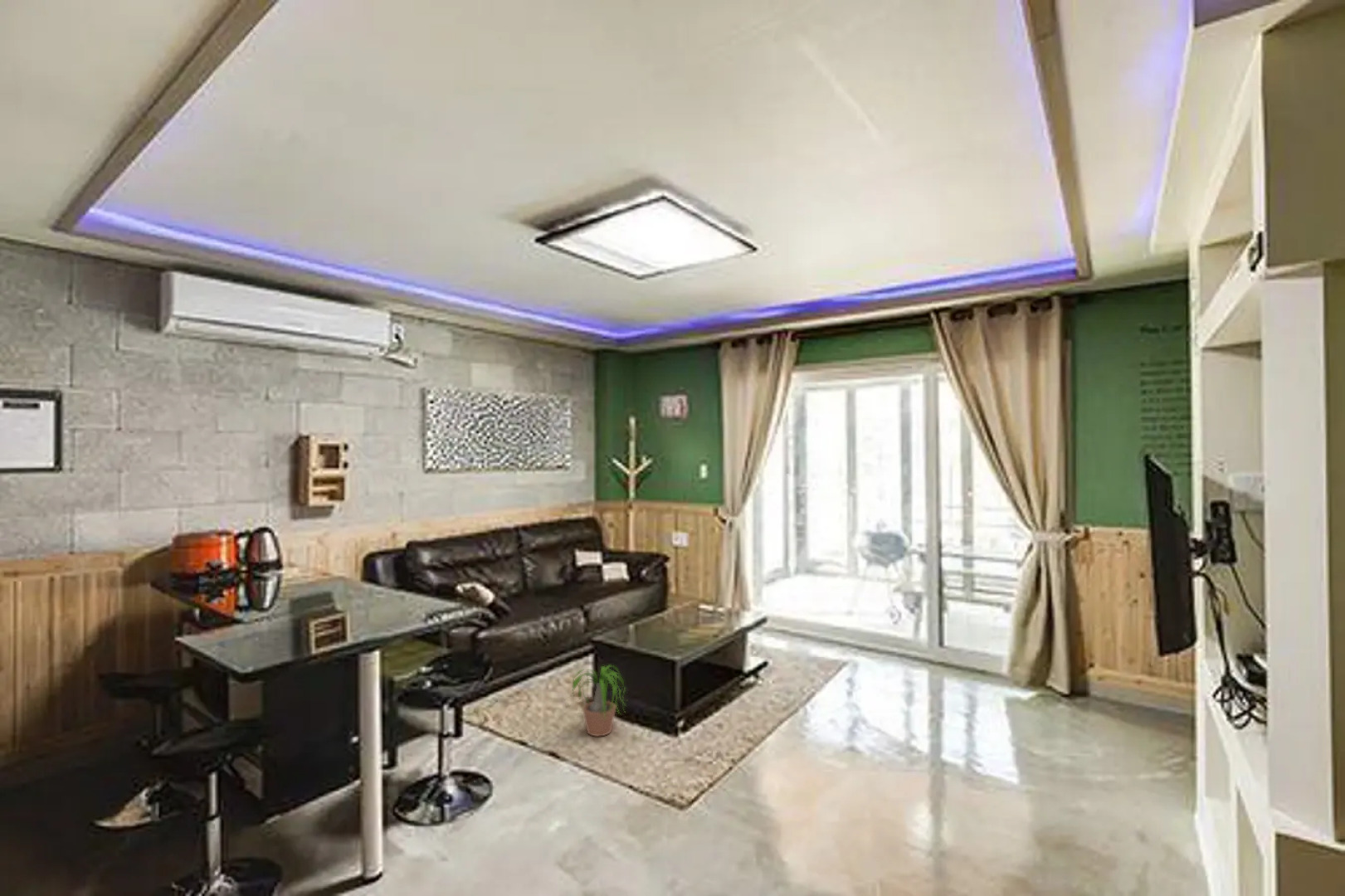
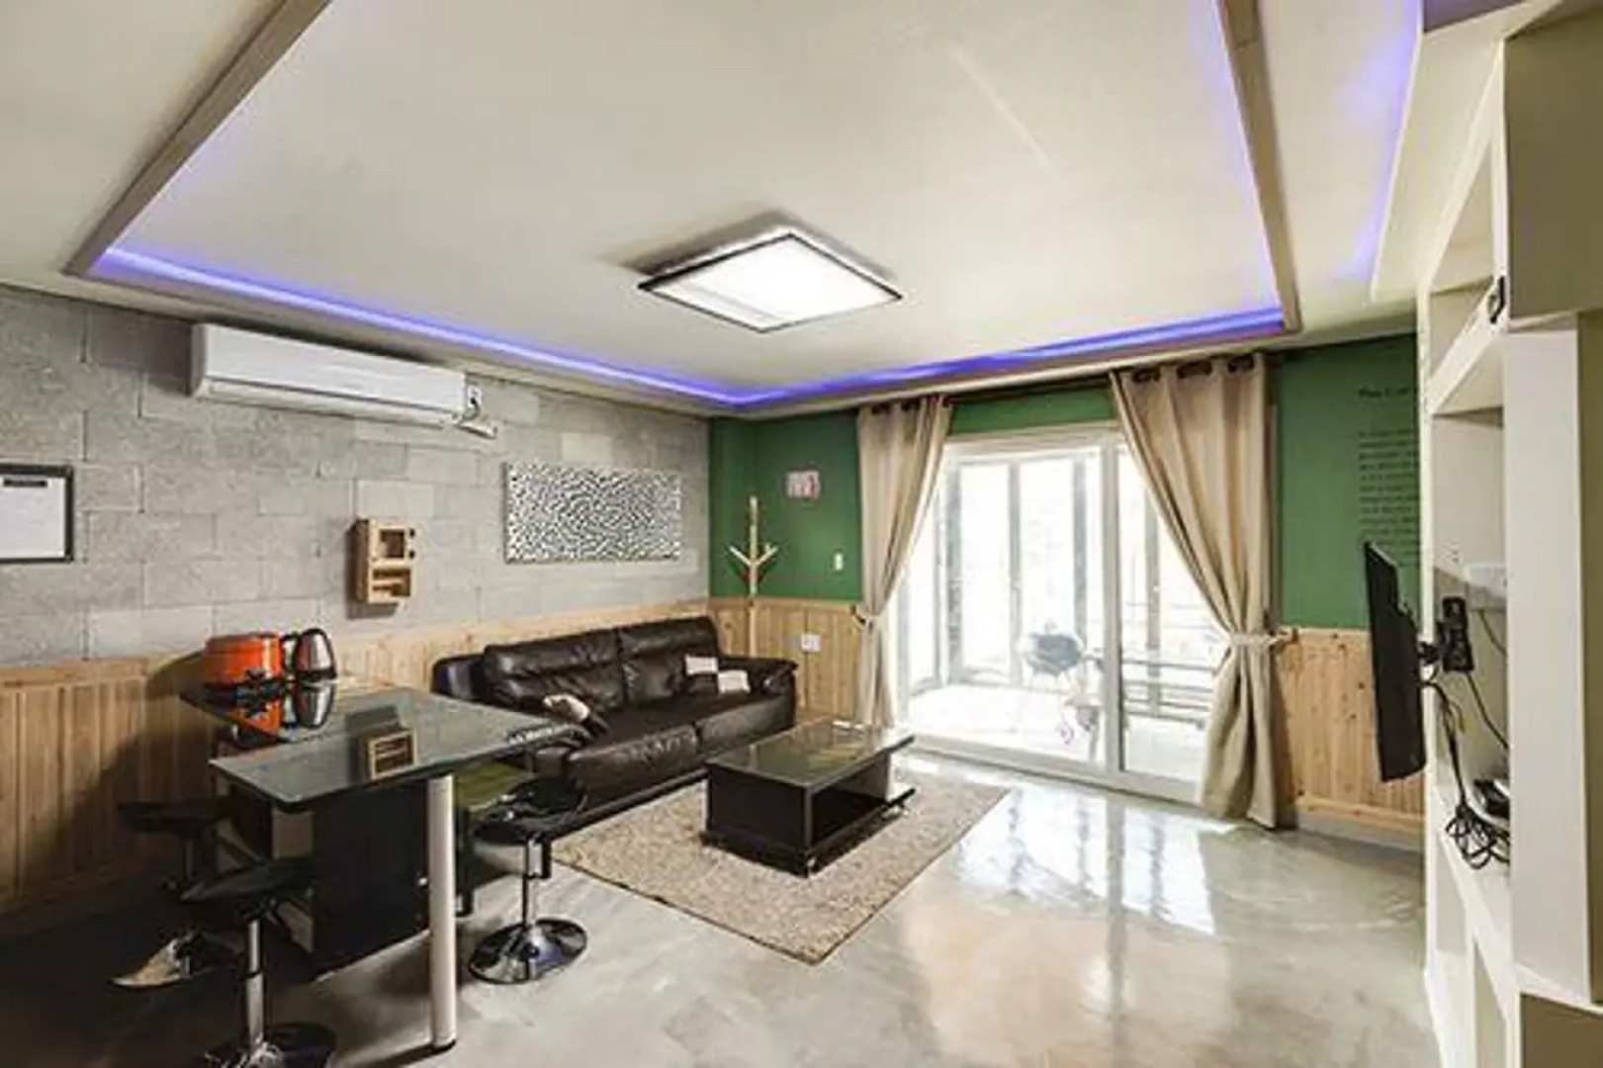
- potted plant [558,665,627,738]
